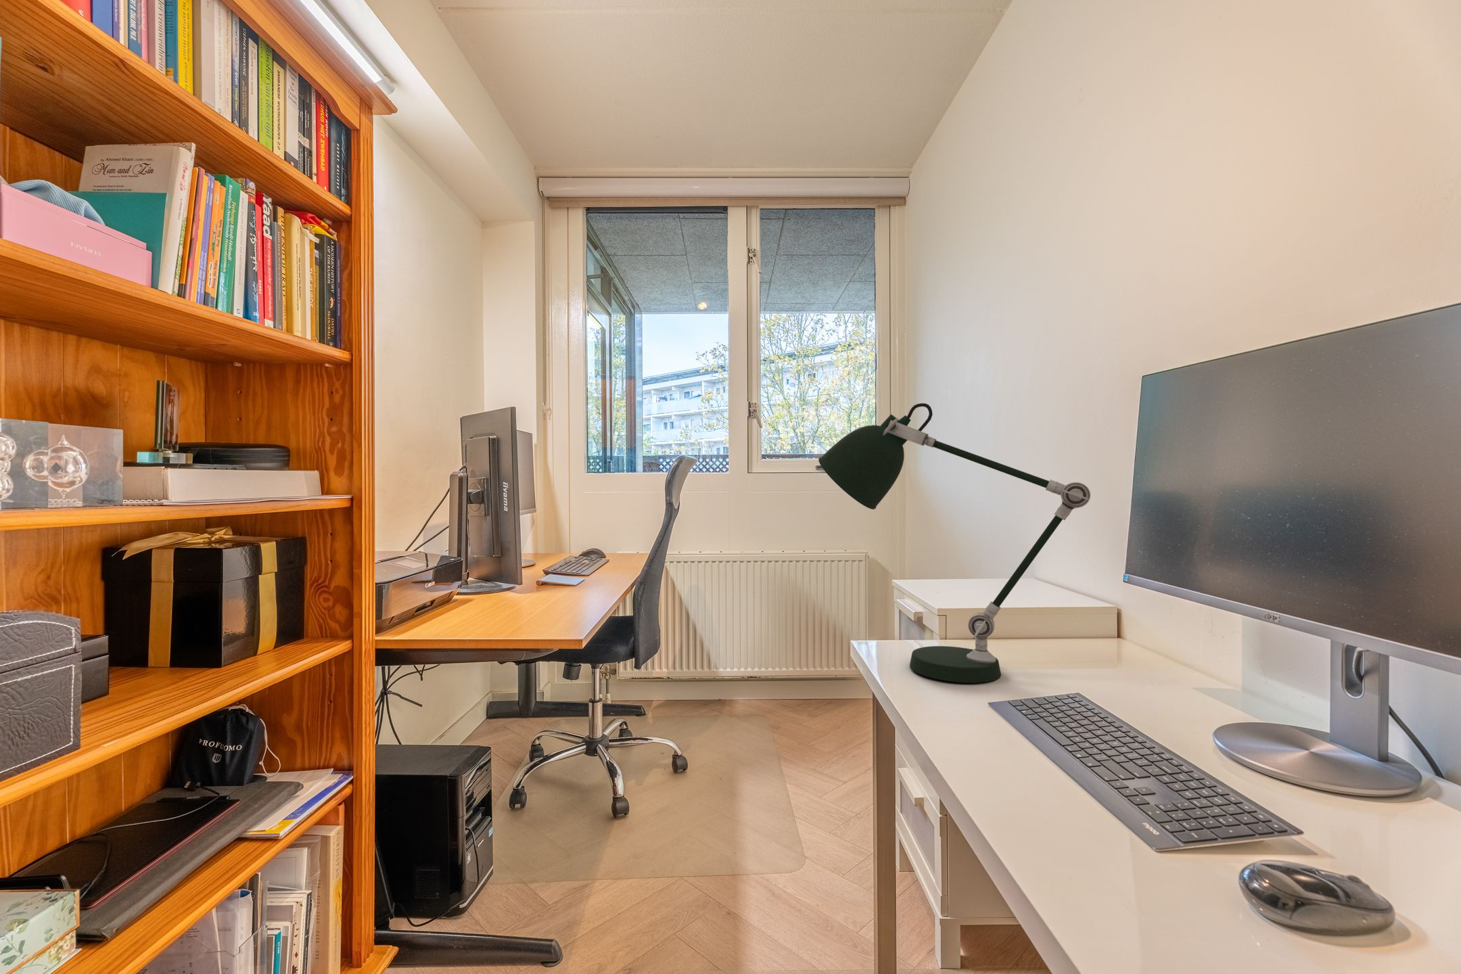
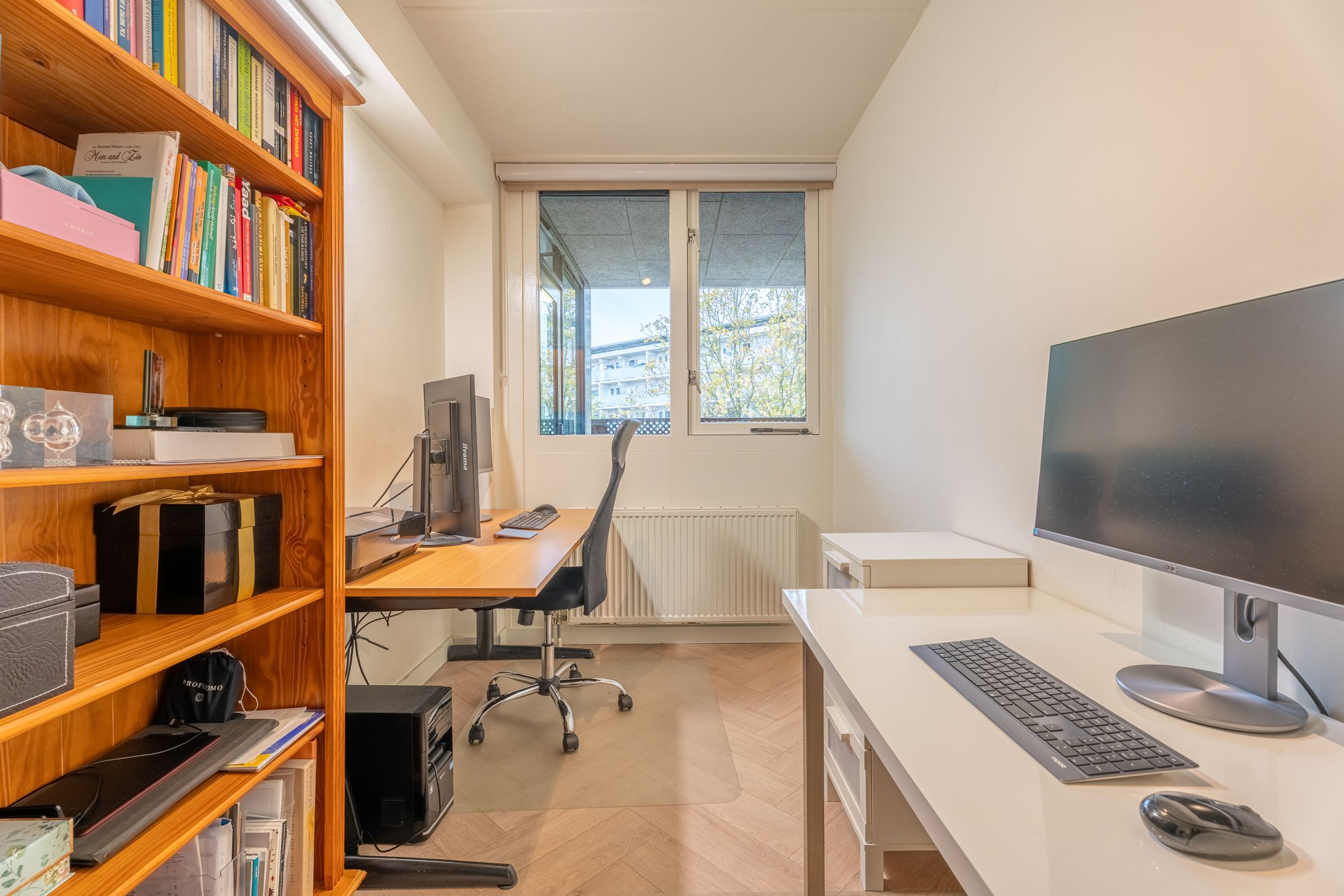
- desk lamp [817,402,1091,684]
